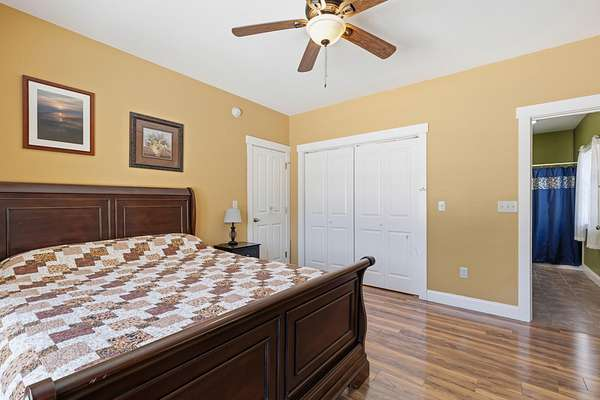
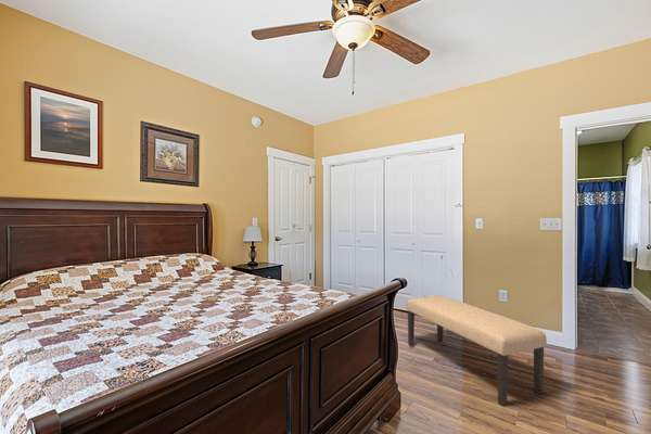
+ bench [405,295,548,407]
